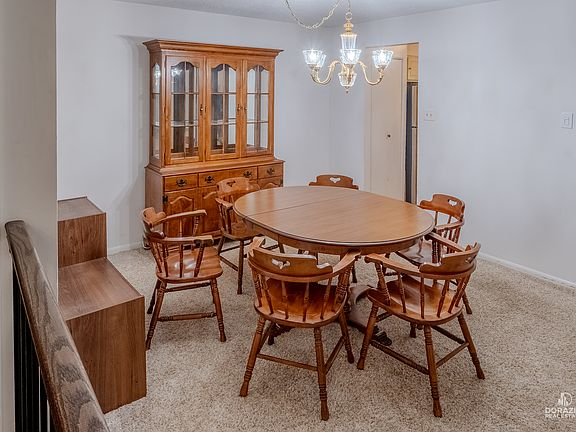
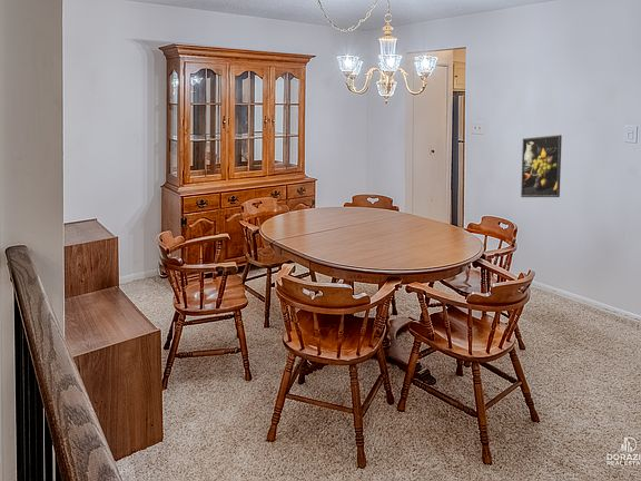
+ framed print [520,134,563,198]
